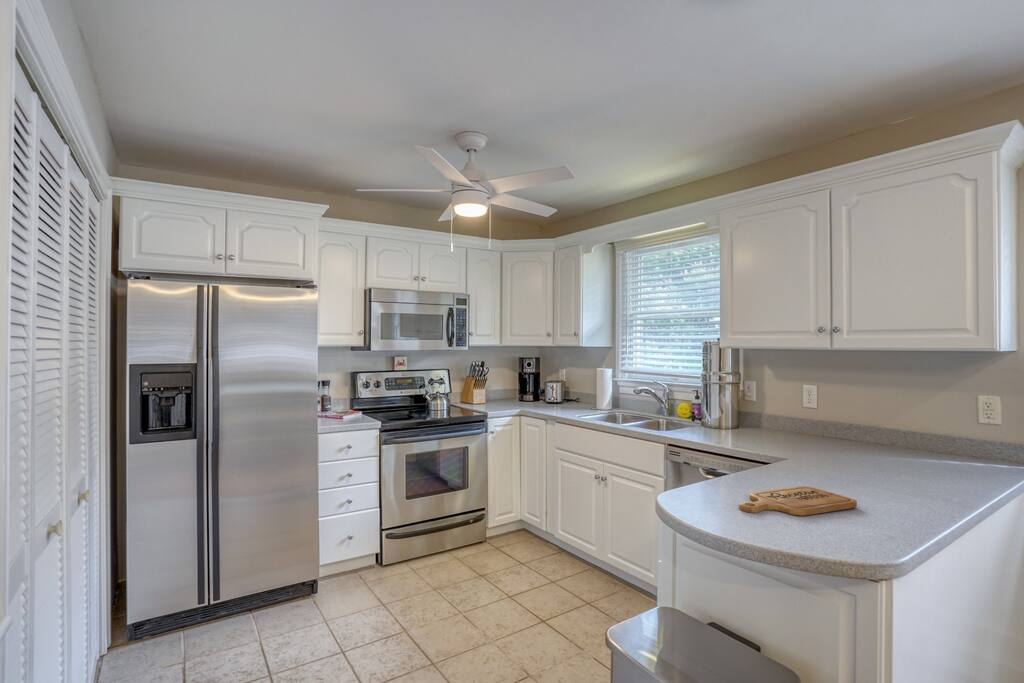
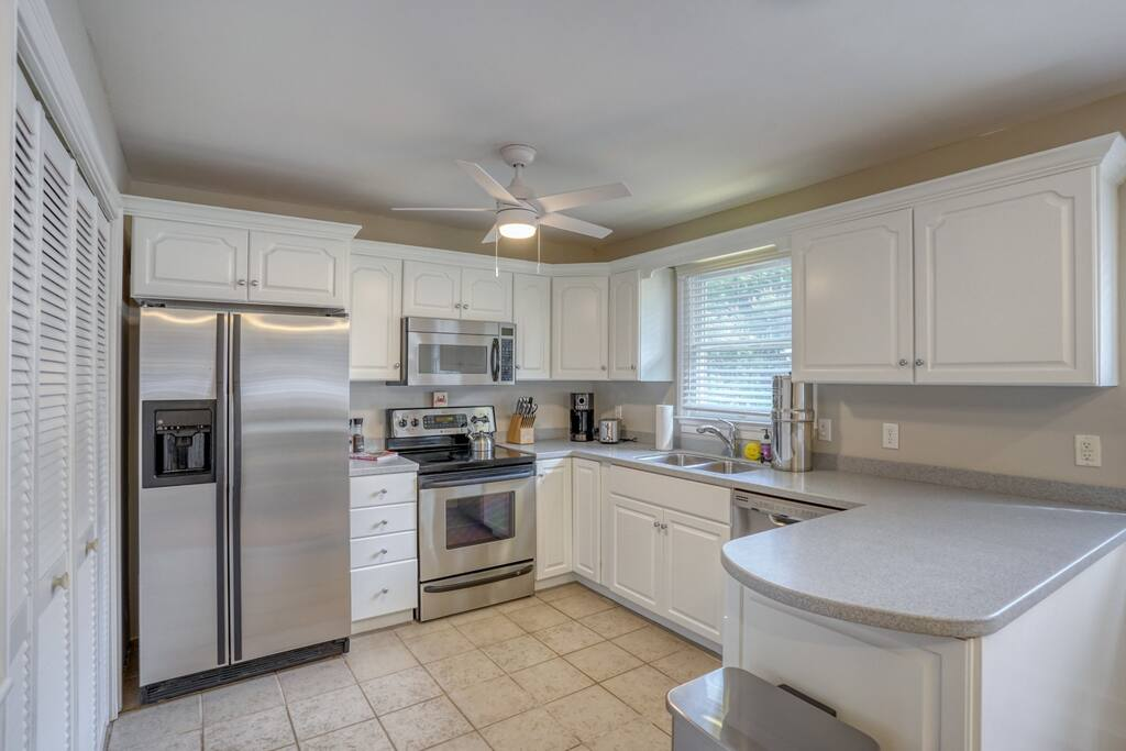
- cutting board [738,485,858,517]
